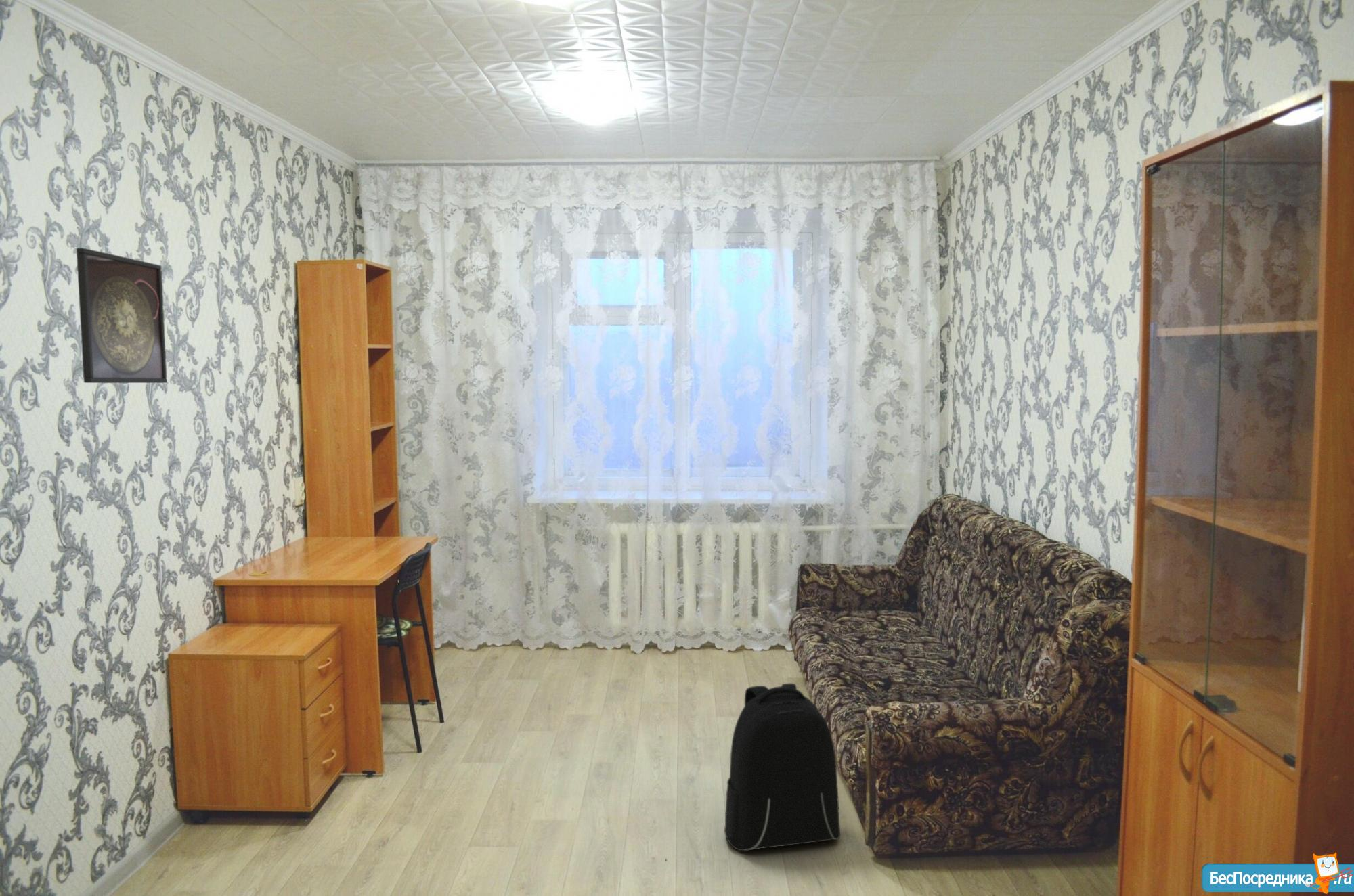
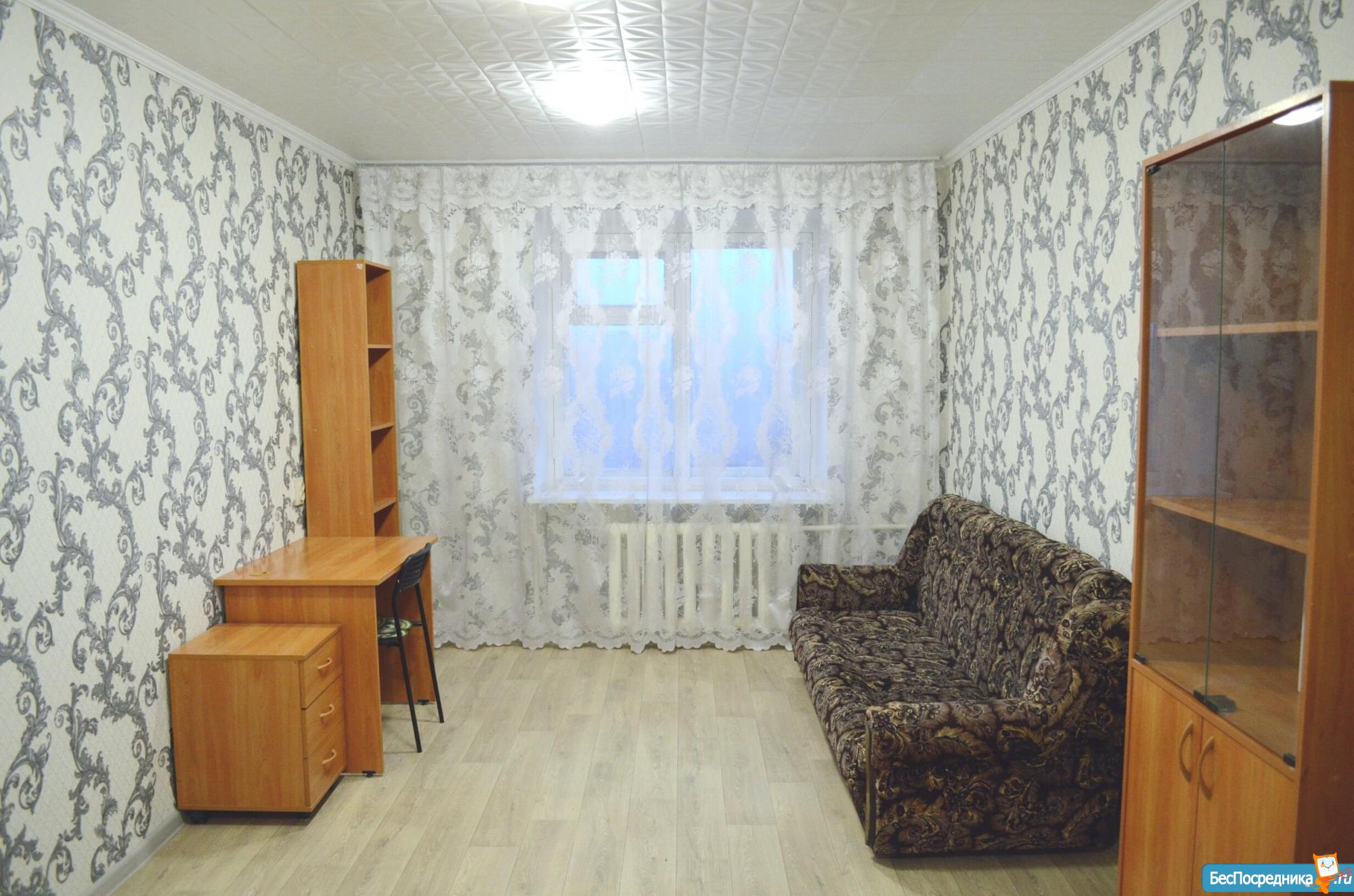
- backpack [724,683,841,851]
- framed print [76,247,168,384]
